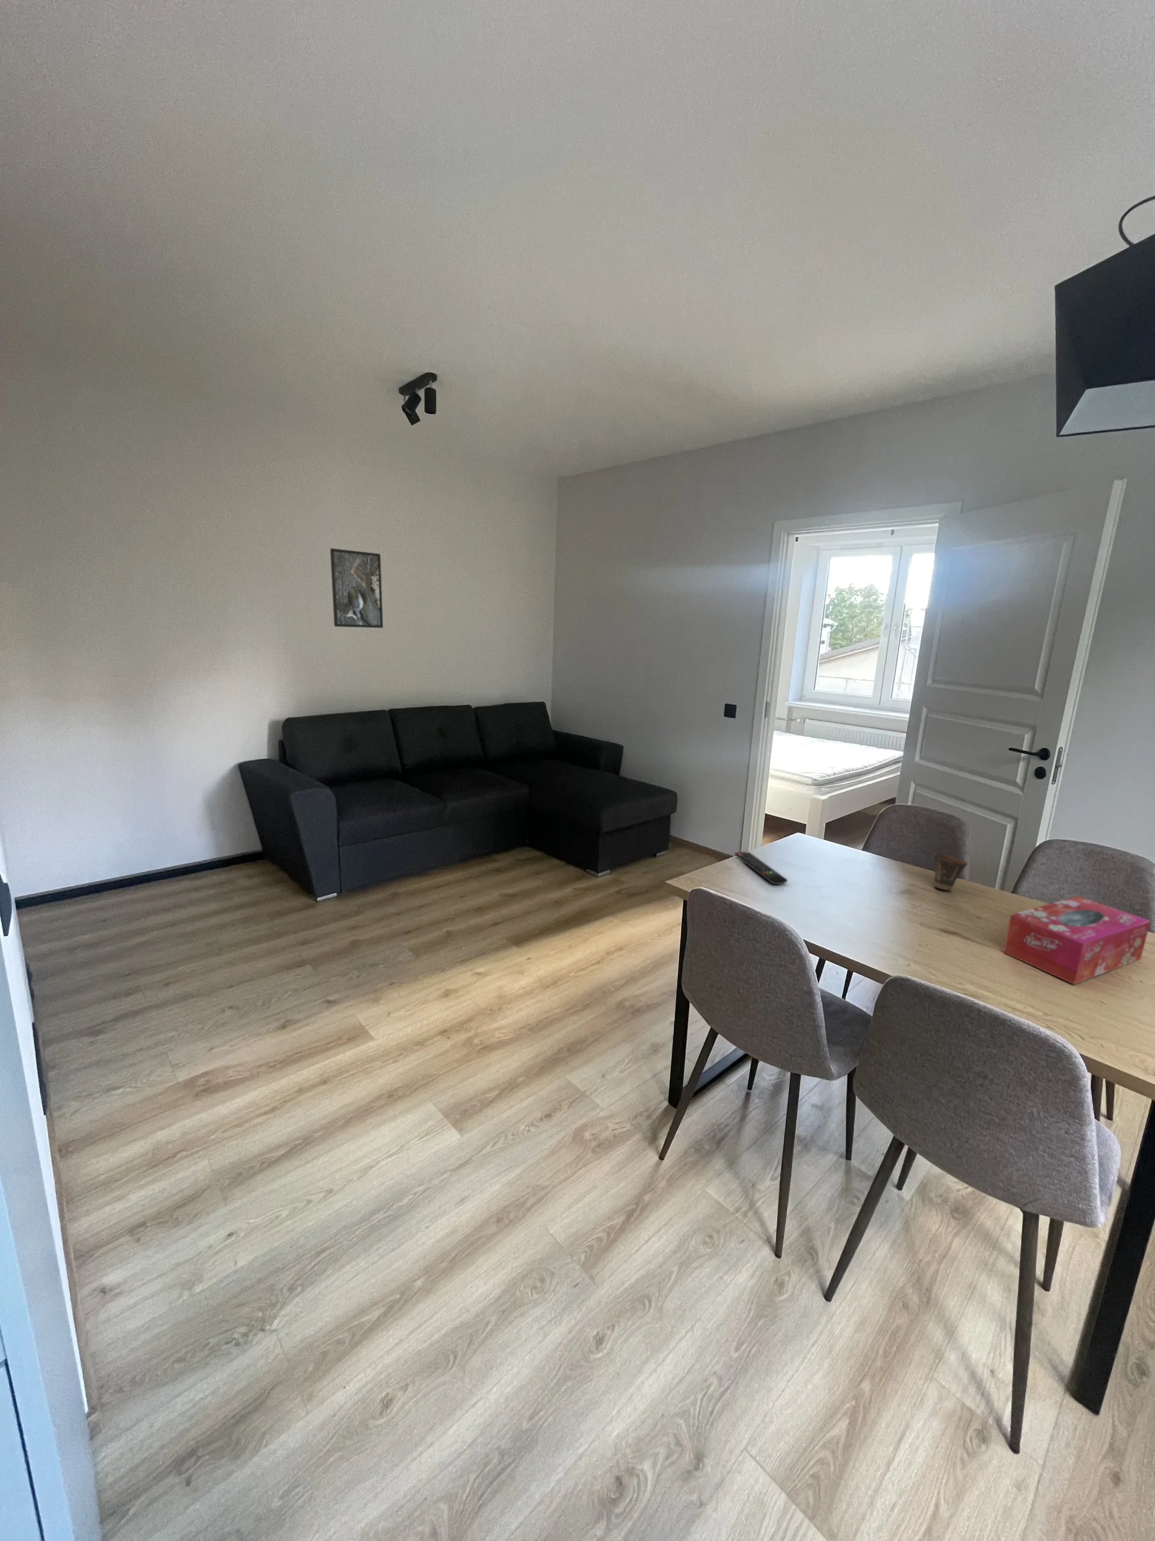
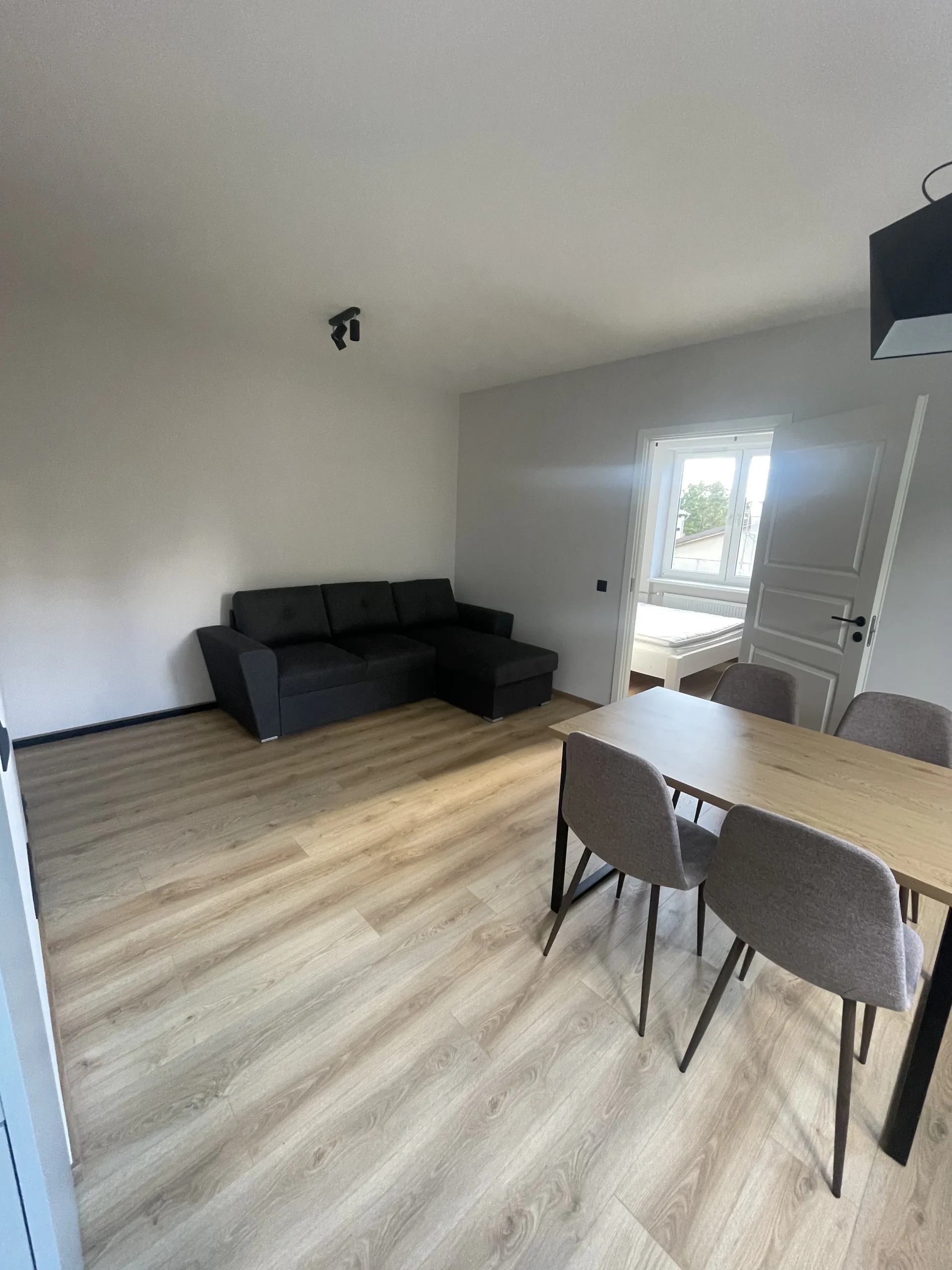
- cup [933,853,968,892]
- tissue box [1003,895,1151,985]
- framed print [330,547,383,629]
- remote control [734,851,789,885]
